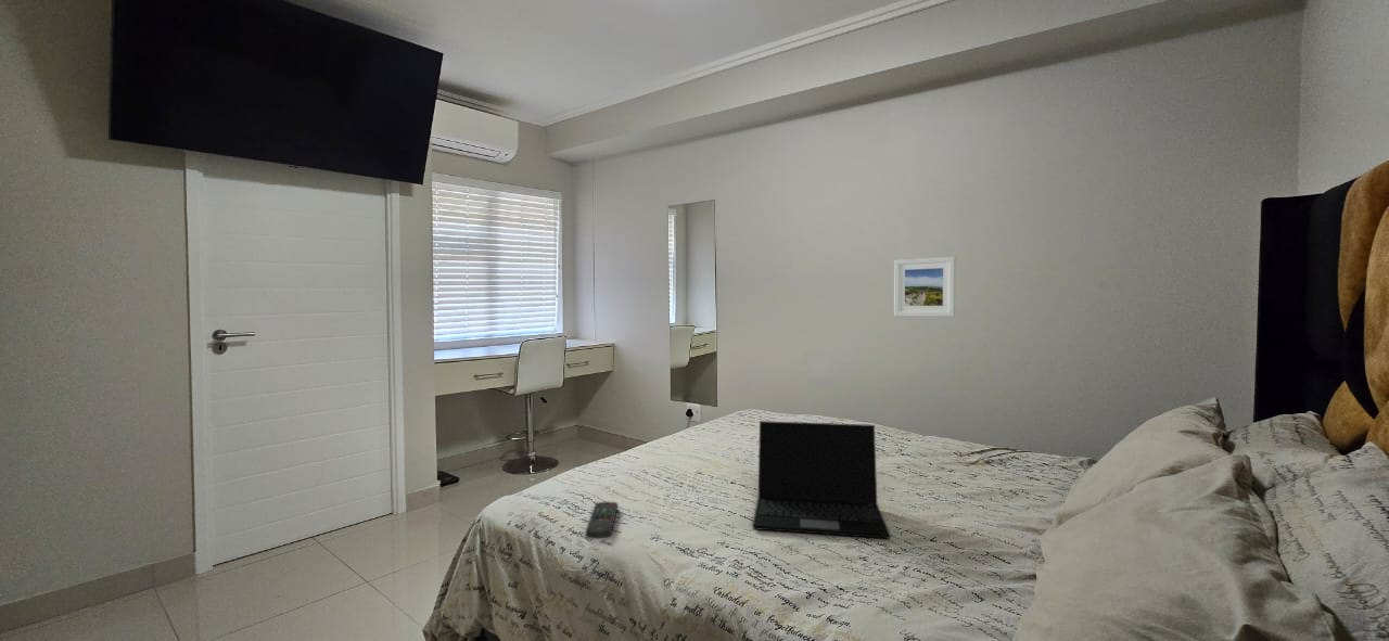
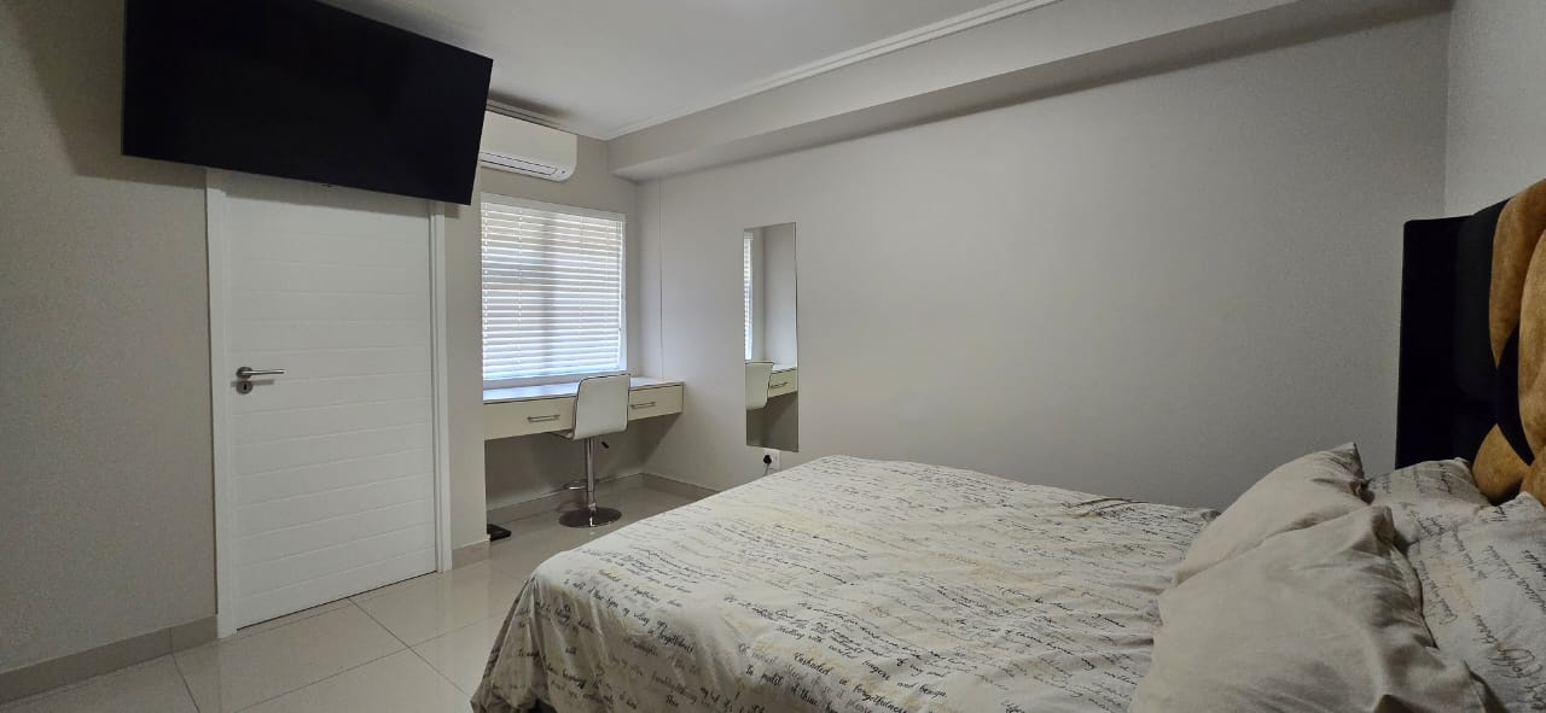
- remote control [585,501,619,539]
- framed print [893,256,956,318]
- laptop [752,420,892,540]
